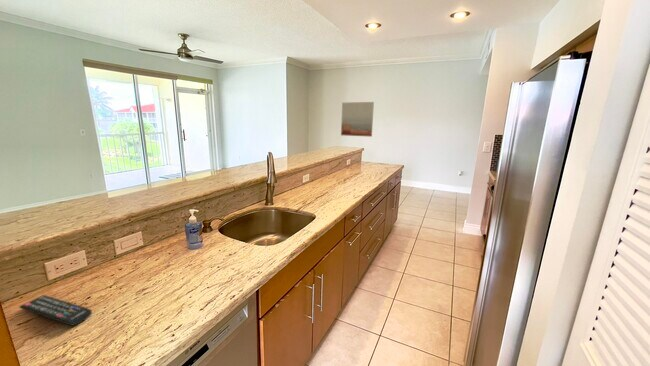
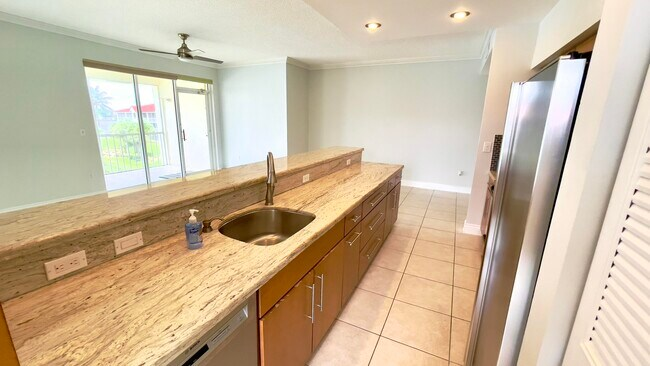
- wall art [340,101,375,138]
- remote control [18,294,93,327]
